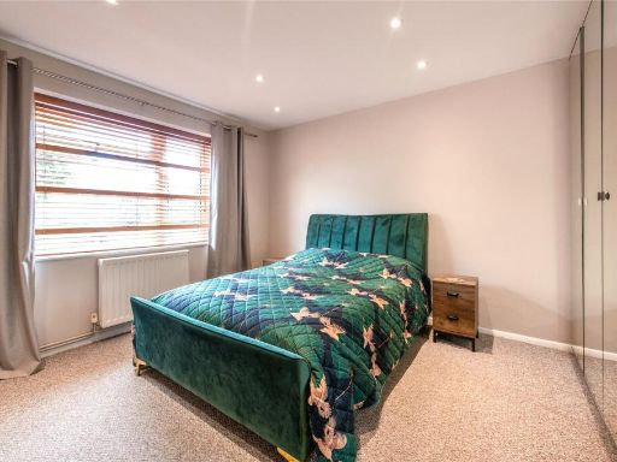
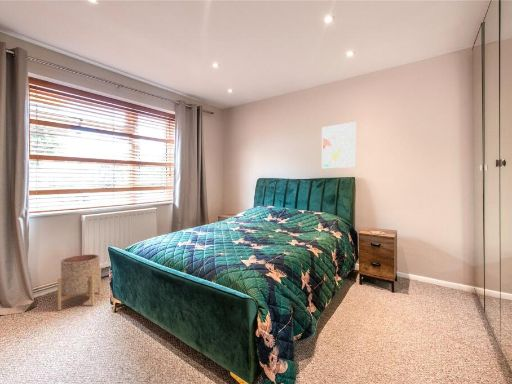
+ wall art [321,121,357,169]
+ planter [57,253,102,311]
